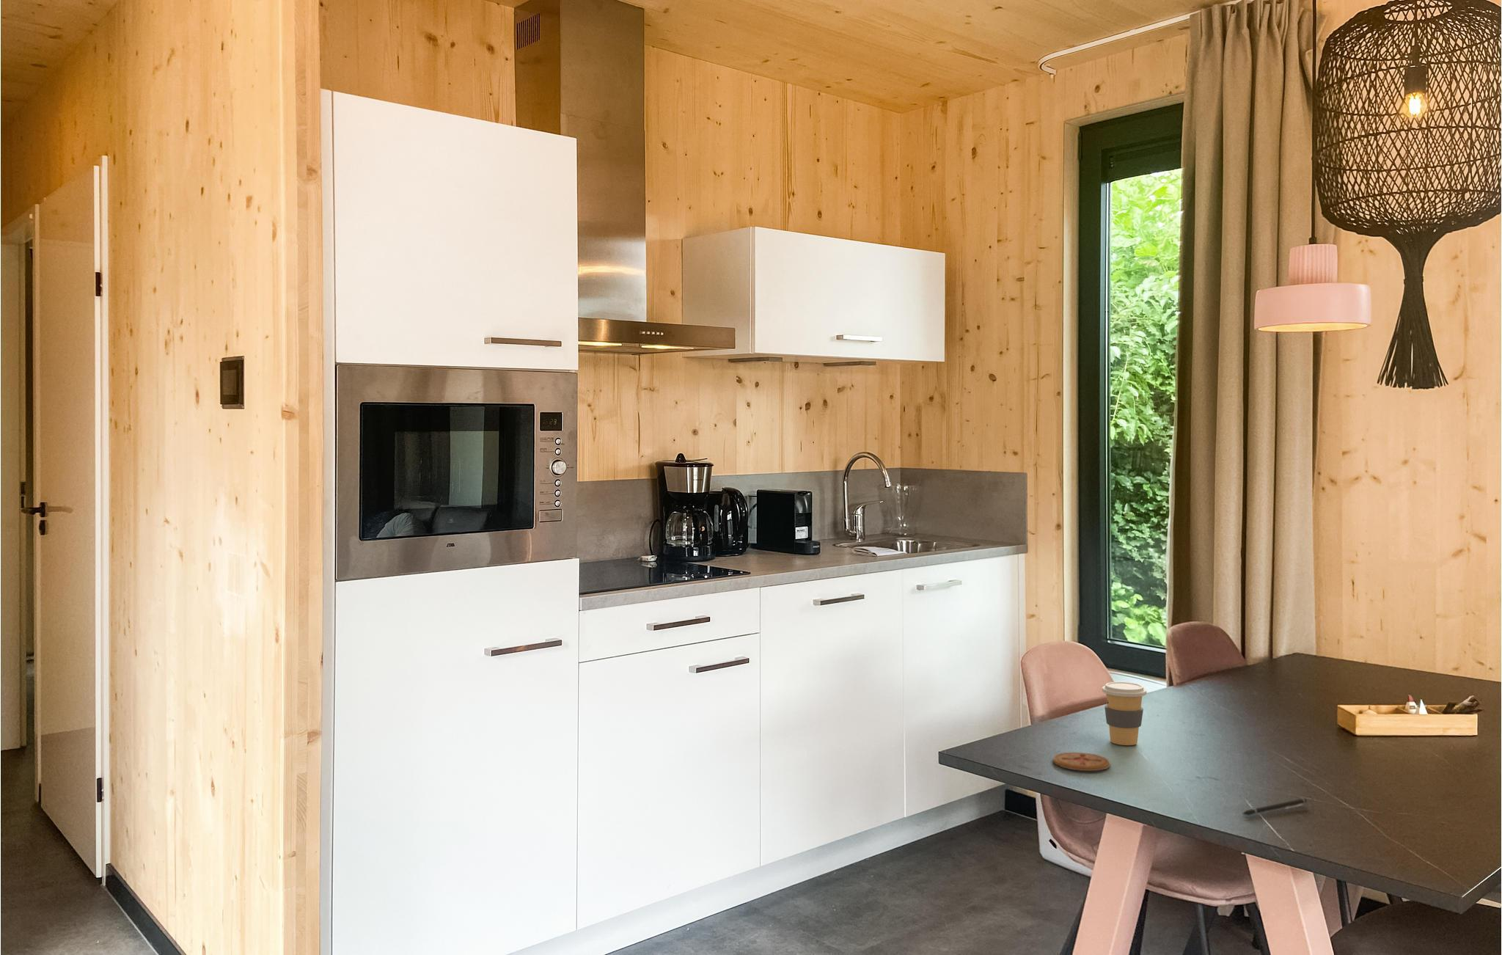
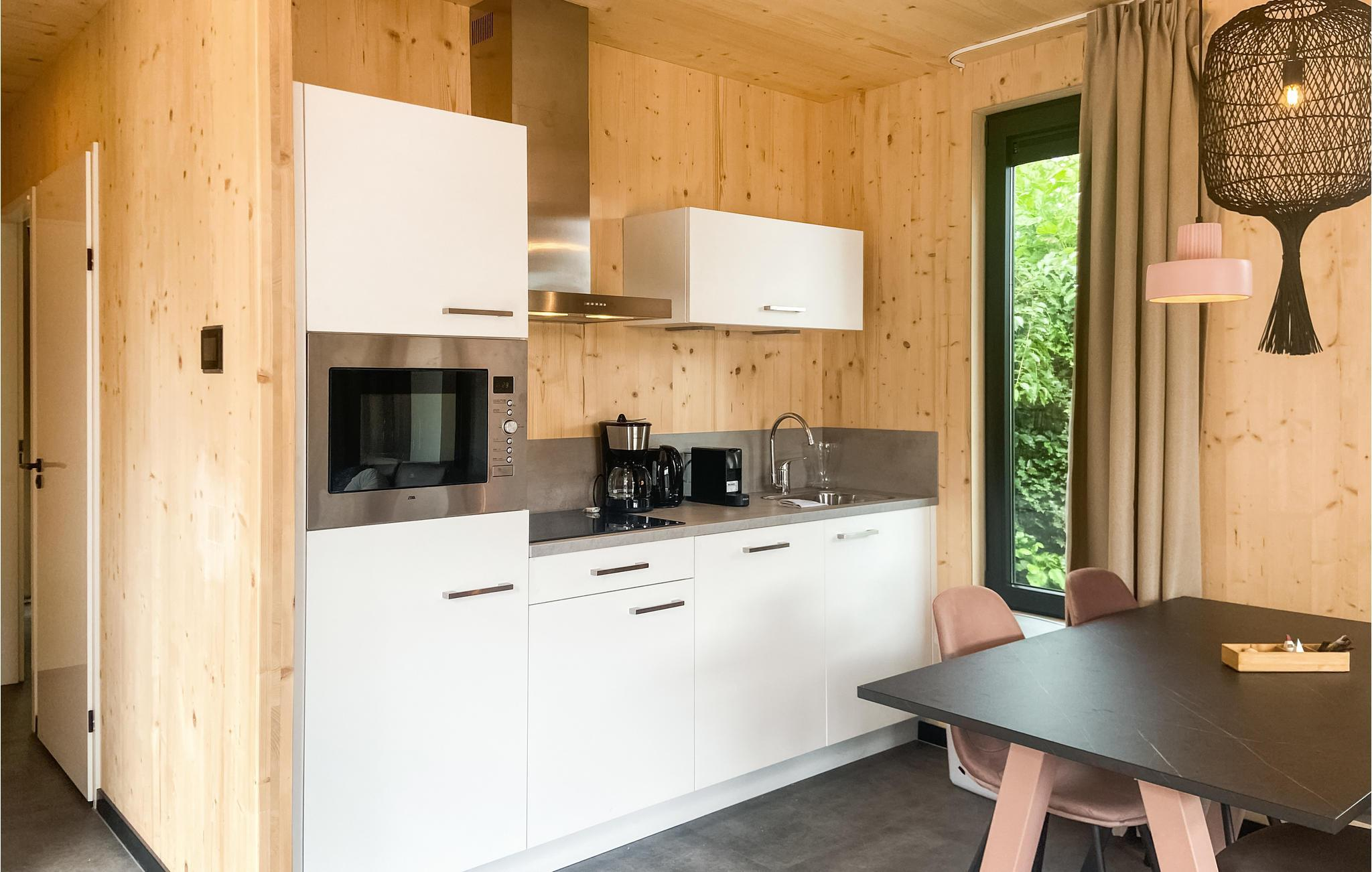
- coffee cup [1101,681,1147,746]
- coaster [1052,751,1111,772]
- pen [1241,797,1307,816]
